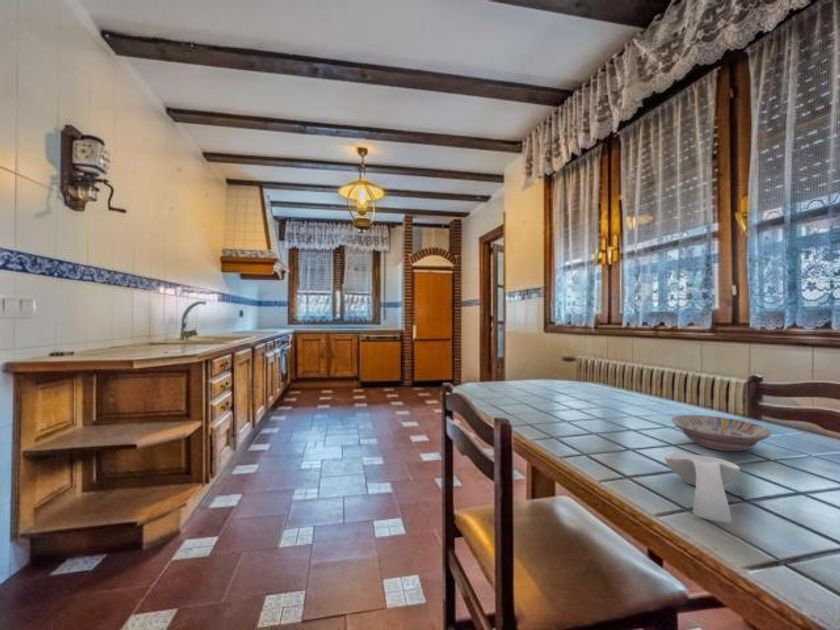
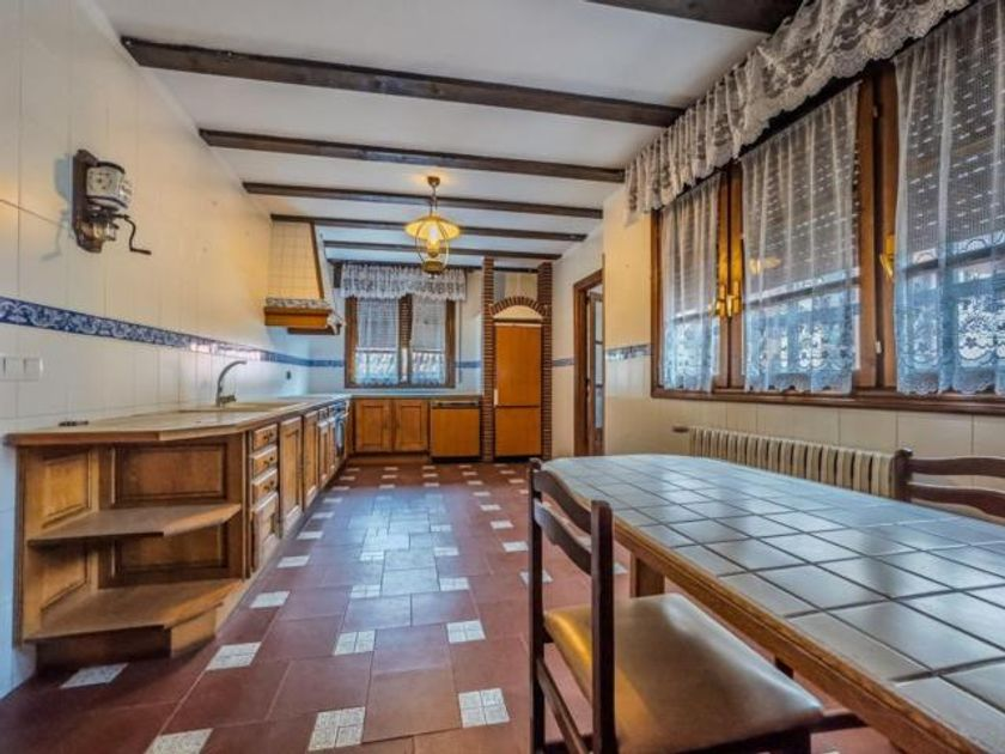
- bowl [670,414,773,452]
- spoon rest [663,452,741,524]
